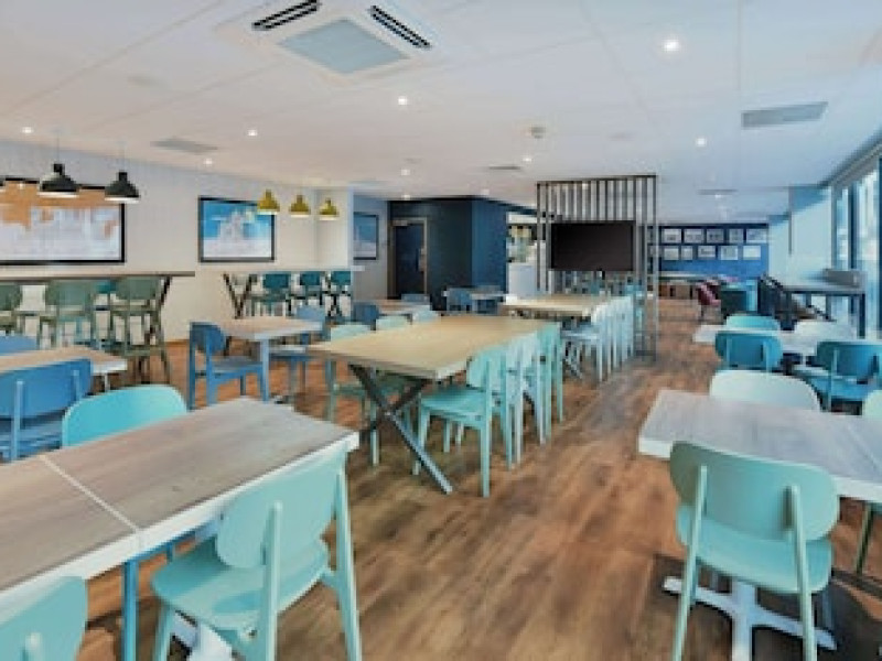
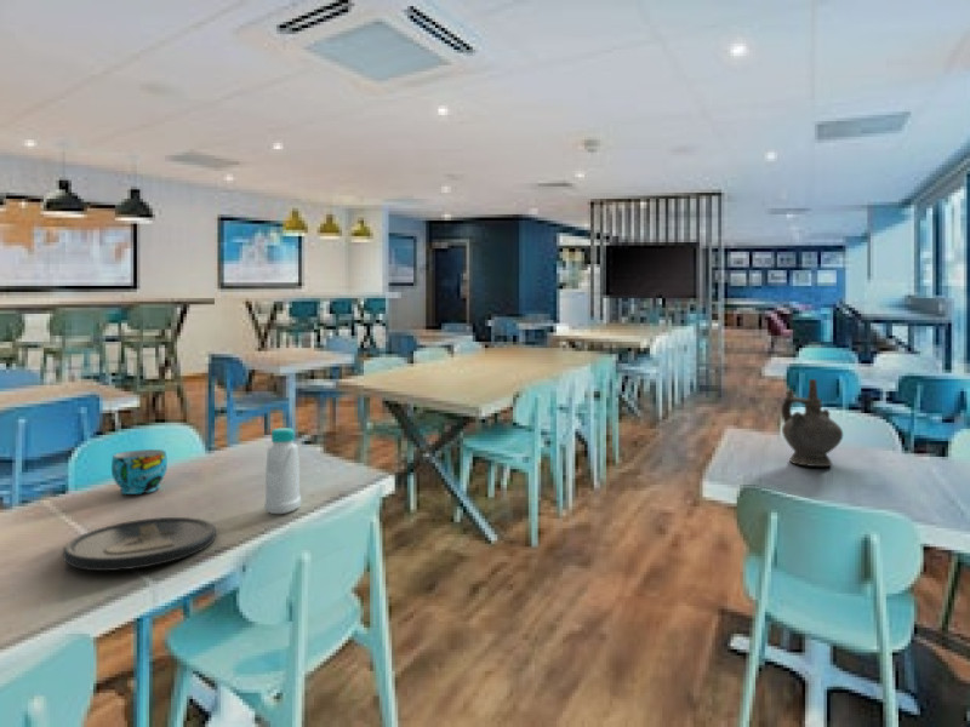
+ ceremonial vessel [781,378,844,468]
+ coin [62,516,217,572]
+ cup [110,448,169,496]
+ bottle [263,427,302,515]
